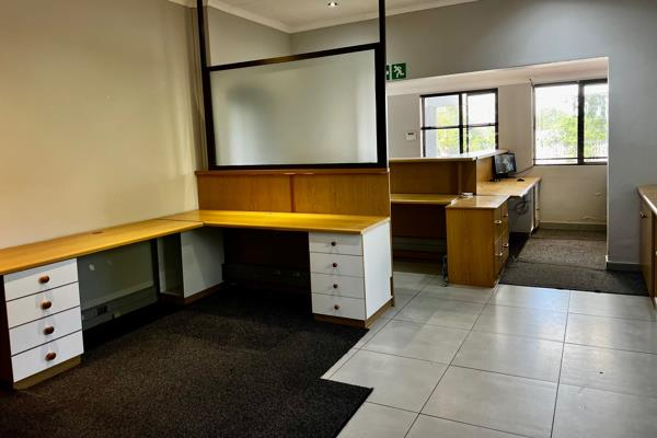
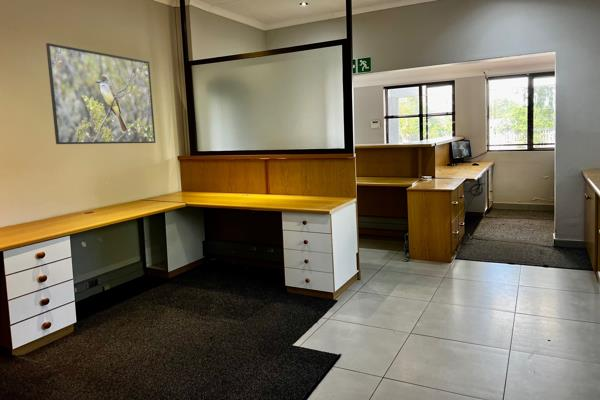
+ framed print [45,42,157,145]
